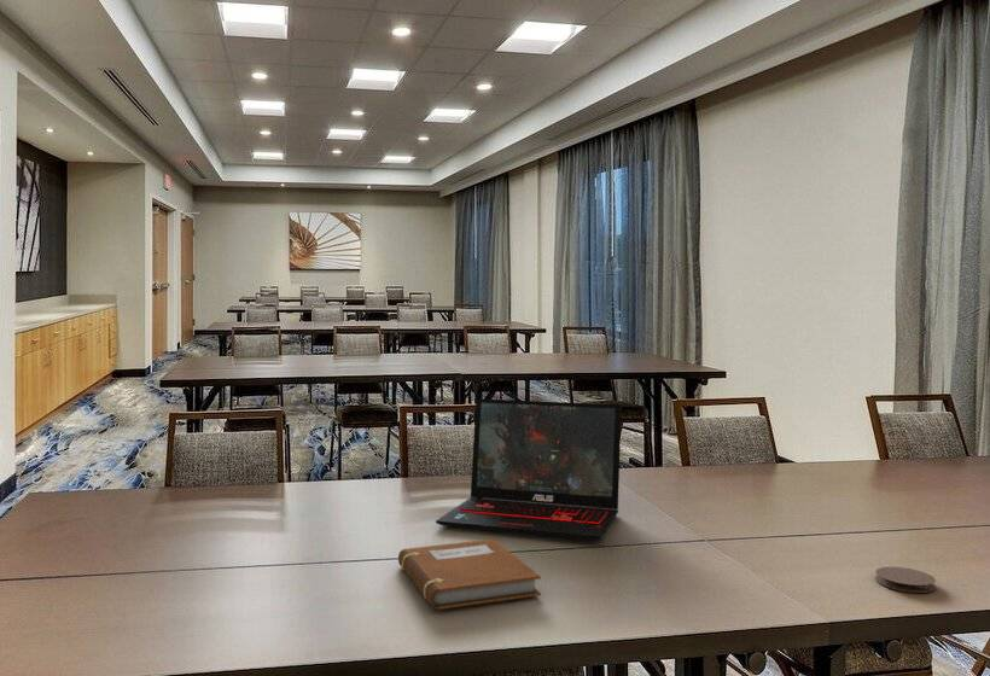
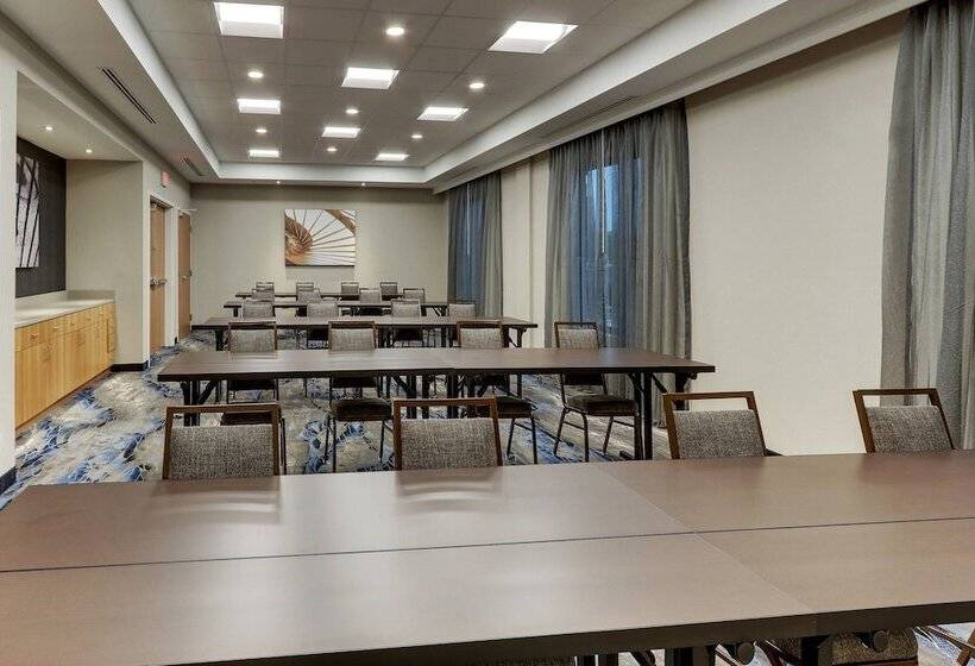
- coaster [874,566,937,594]
- laptop [435,397,623,542]
- notebook [397,538,542,611]
